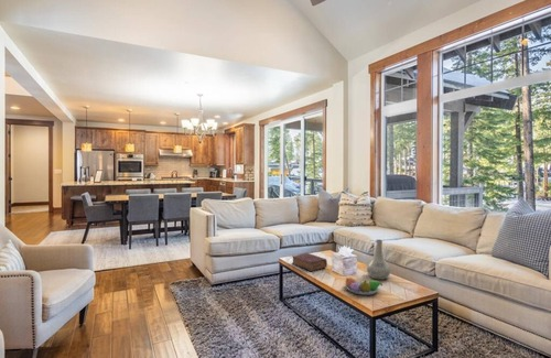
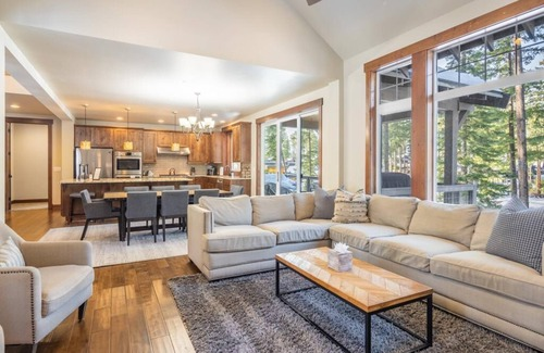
- book [291,251,328,272]
- vase [366,239,392,281]
- fruit bowl [344,276,383,296]
